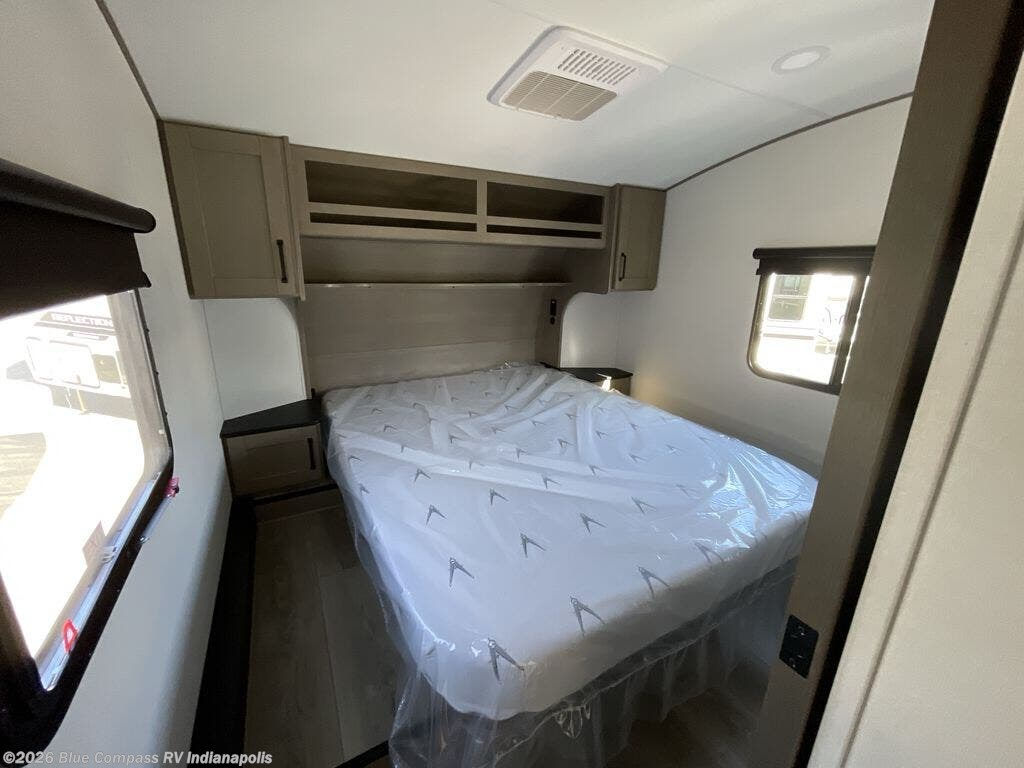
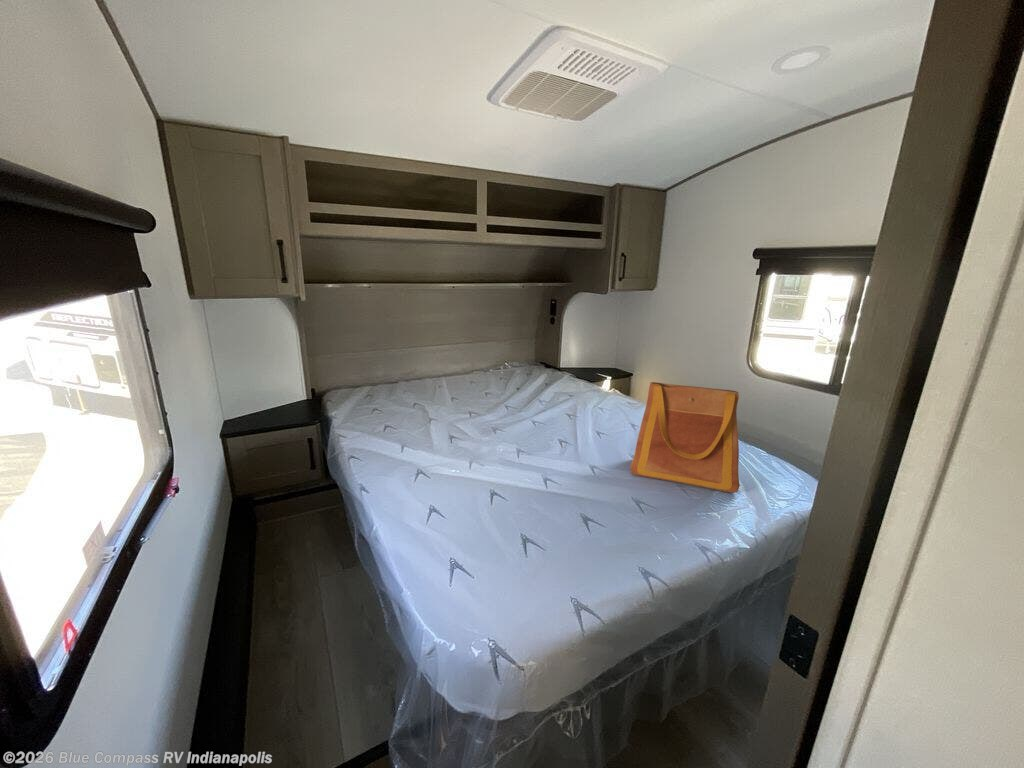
+ tote bag [629,381,740,494]
